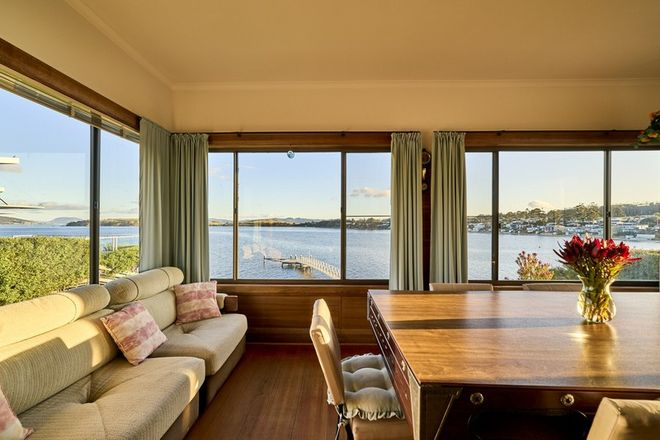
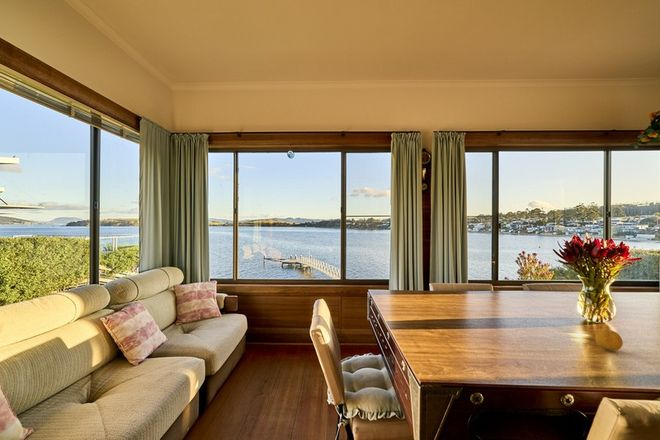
+ fruit [594,328,624,352]
